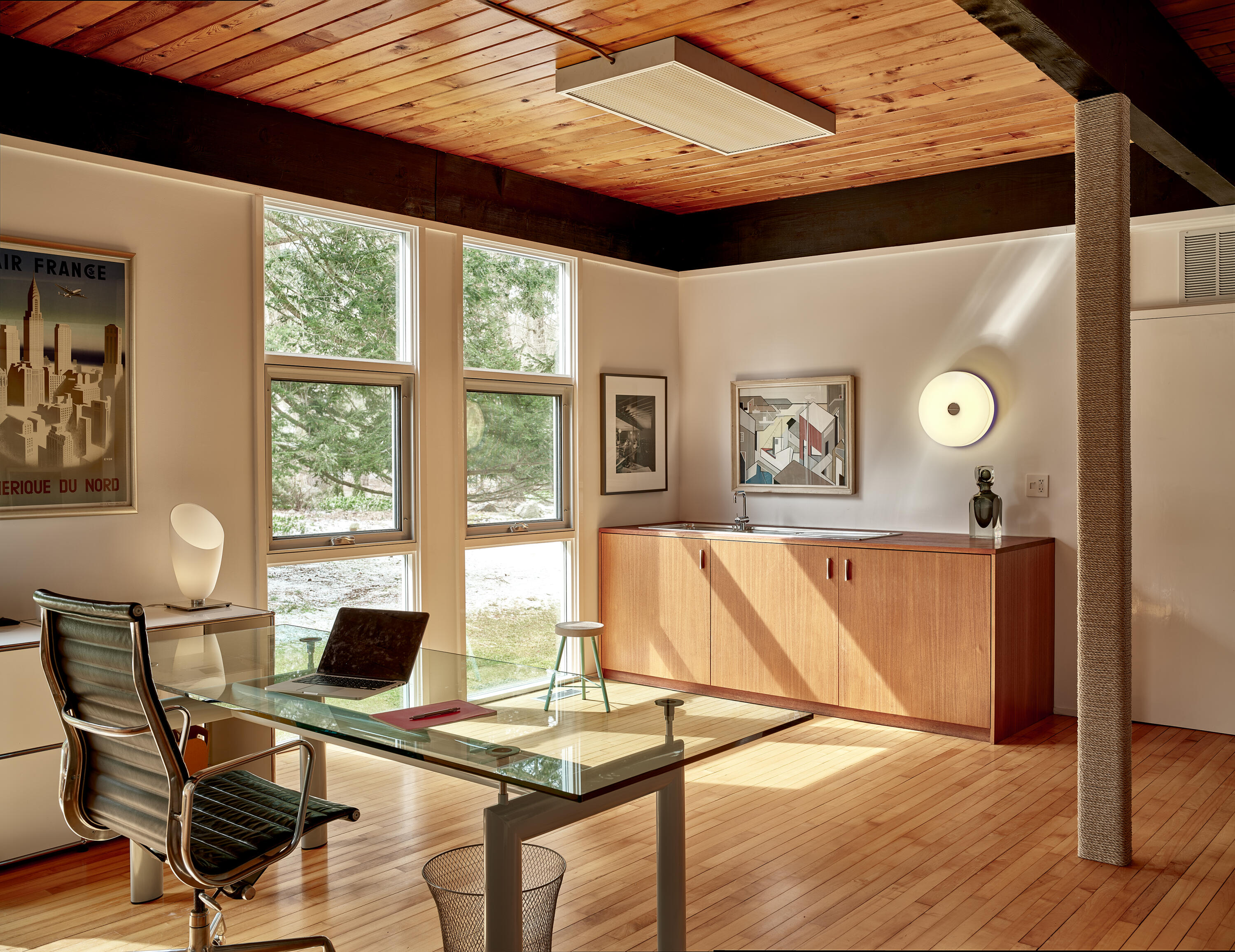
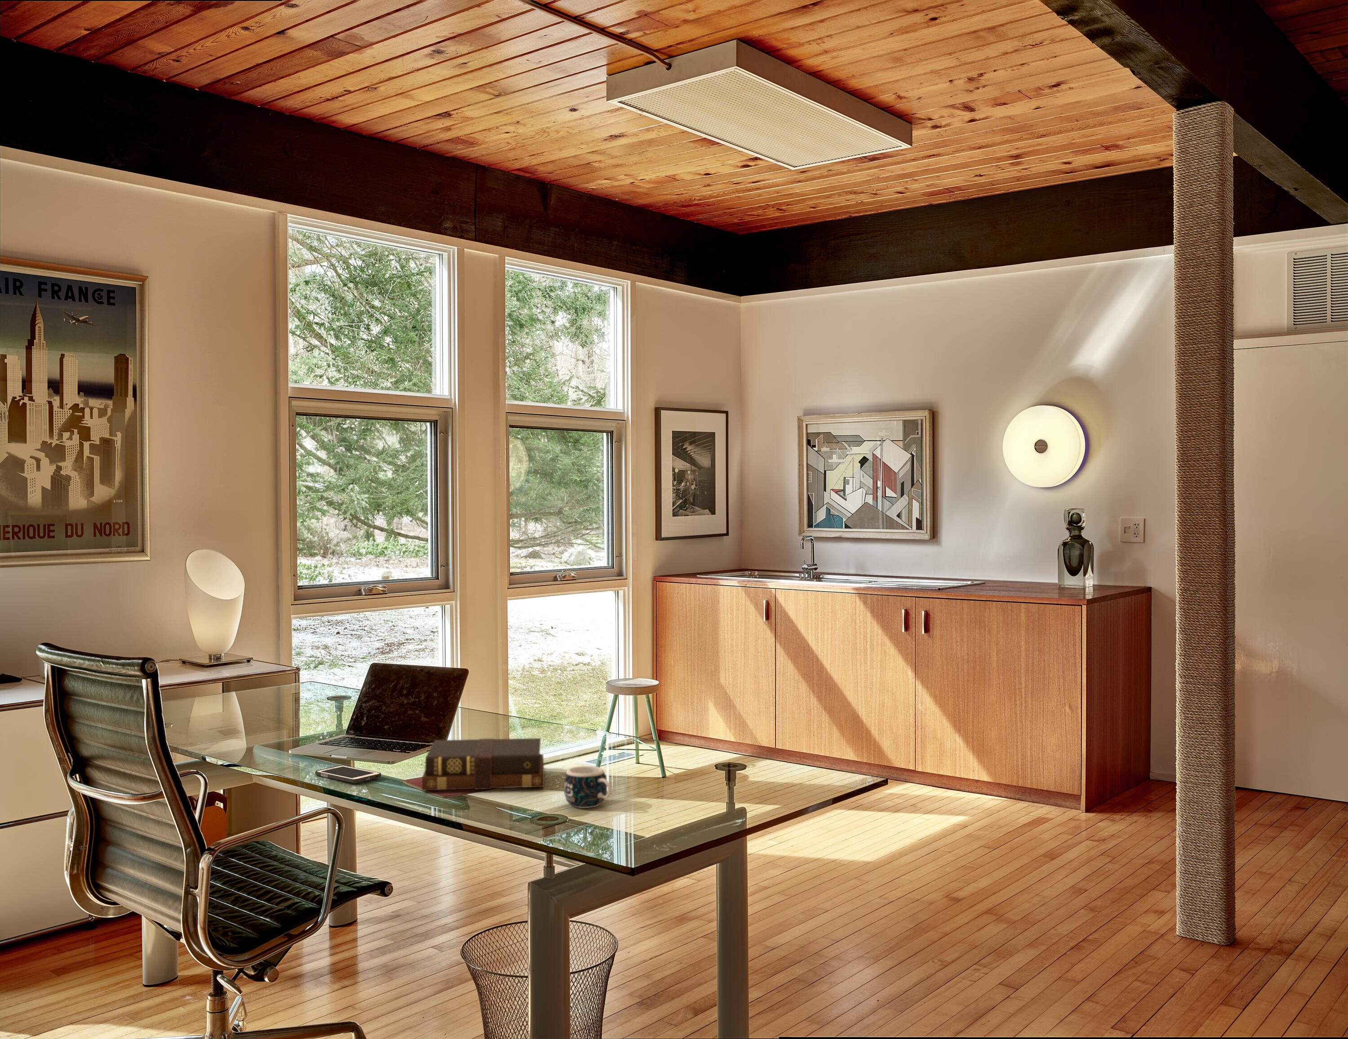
+ mug [563,765,611,809]
+ bible [421,738,545,790]
+ cell phone [315,765,382,784]
